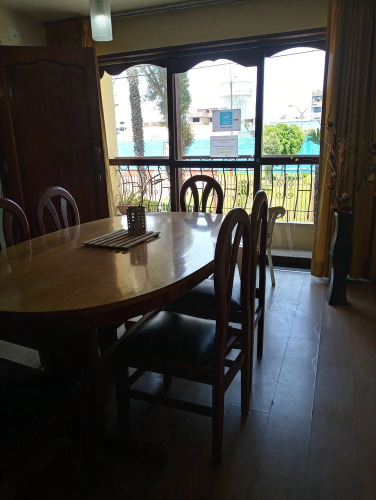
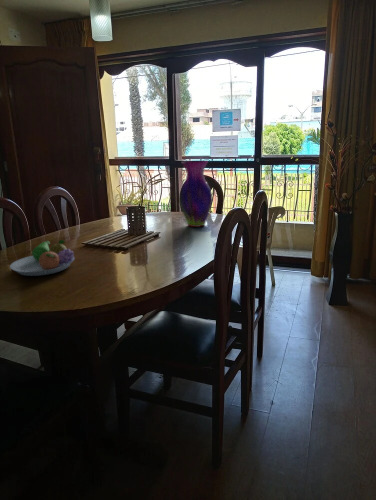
+ vase [178,160,214,228]
+ fruit bowl [9,239,76,277]
